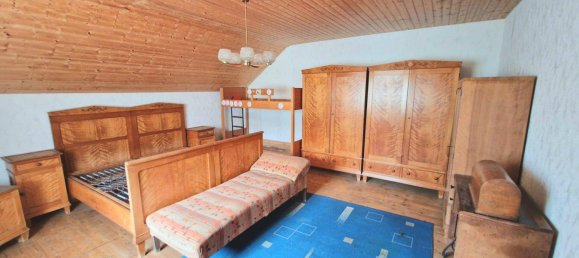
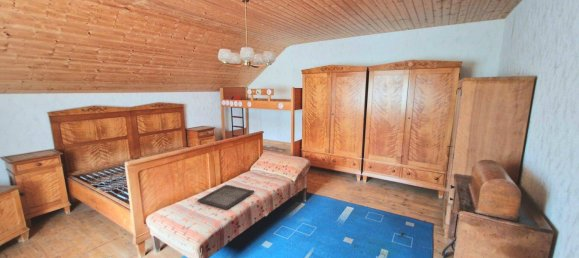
+ serving tray [196,184,255,211]
